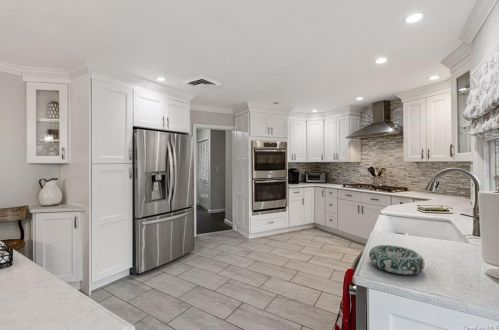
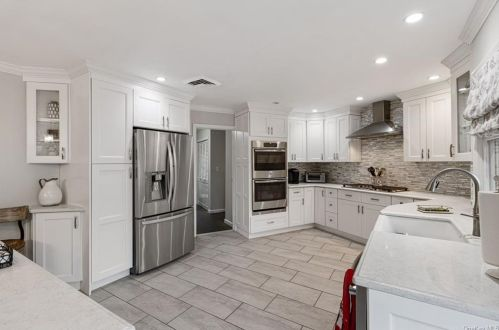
- decorative bowl [368,244,426,275]
